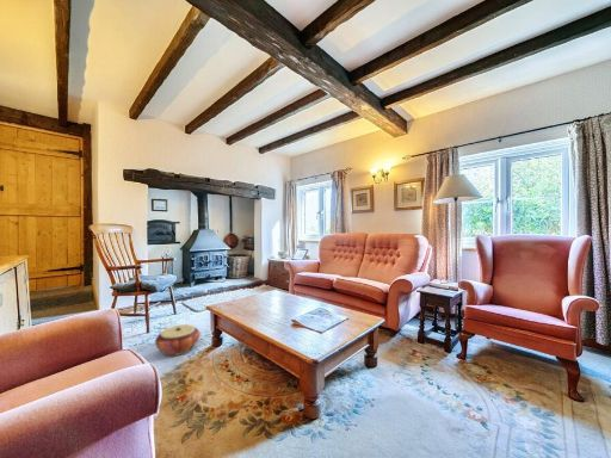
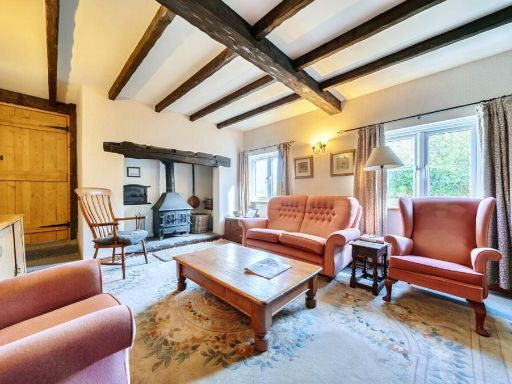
- woven basket [154,323,200,357]
